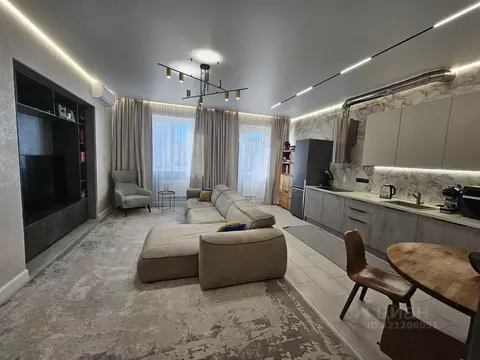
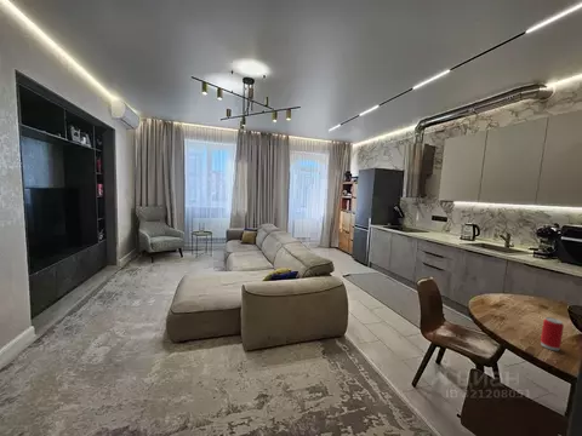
+ beverage can [540,316,565,351]
